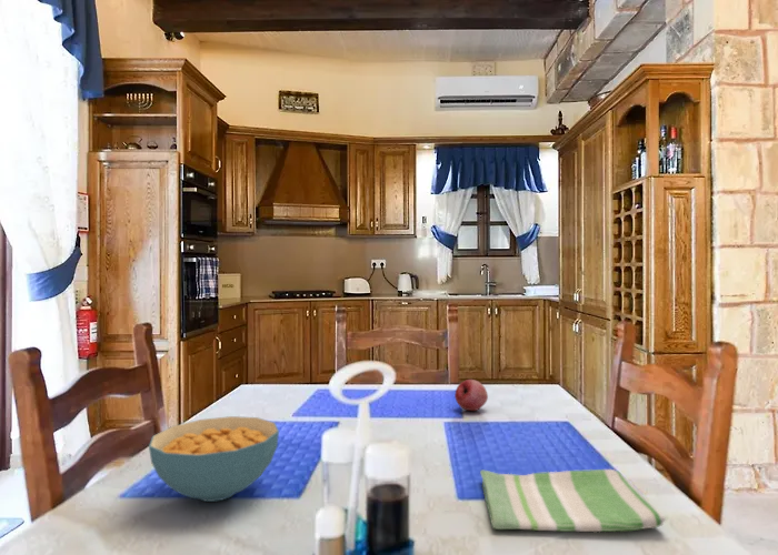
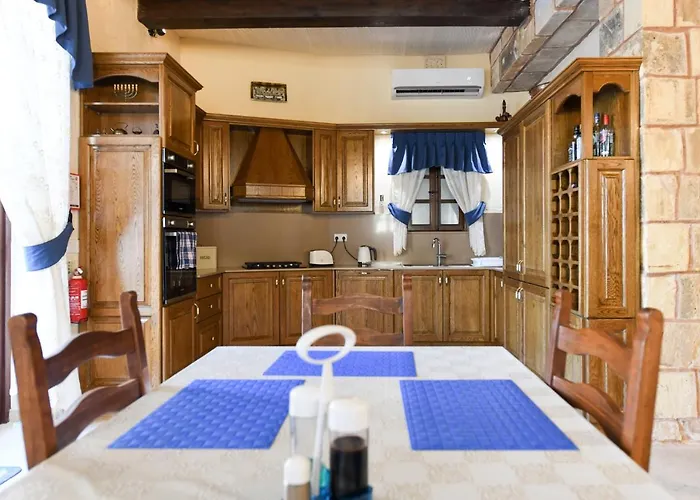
- dish towel [479,468,667,533]
- cereal bowl [148,415,280,503]
- fruit [453,379,489,412]
